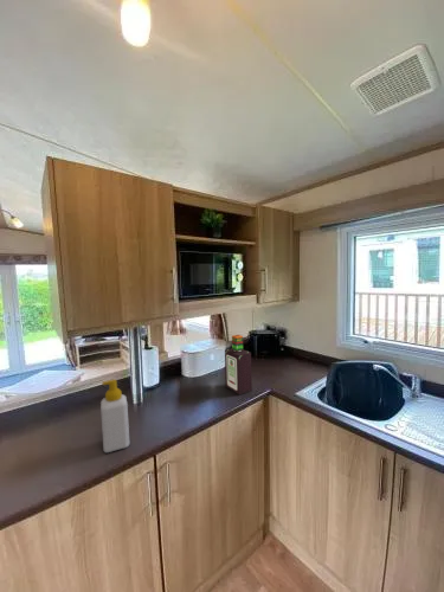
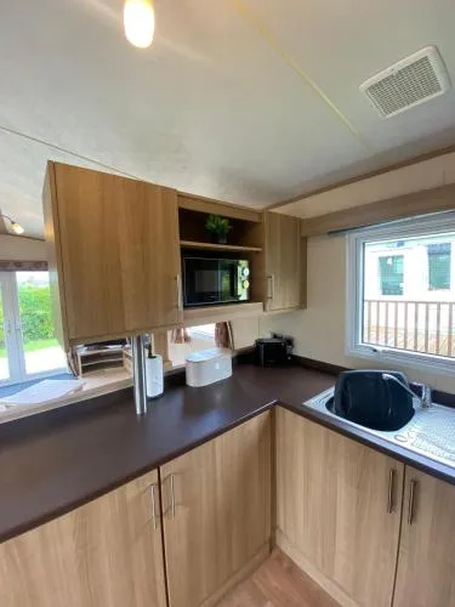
- bottle [224,334,253,397]
- soap bottle [99,378,130,453]
